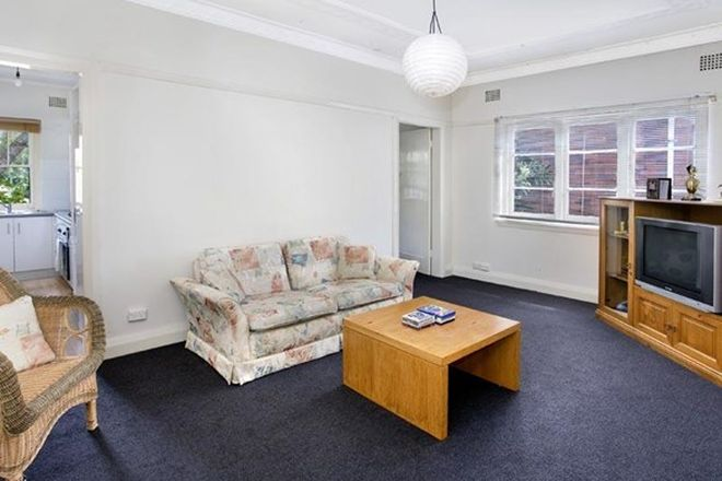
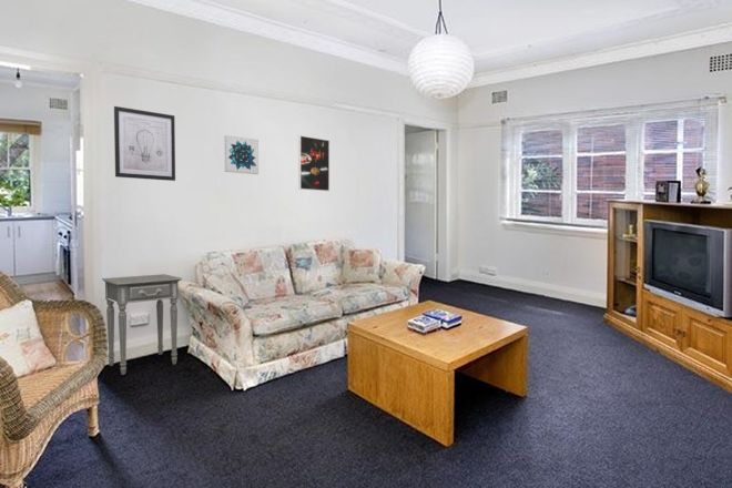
+ wall art [223,134,260,175]
+ wall art [113,105,176,182]
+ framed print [297,134,331,192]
+ side table [101,273,183,376]
